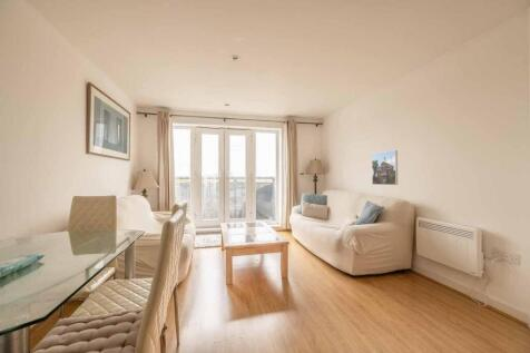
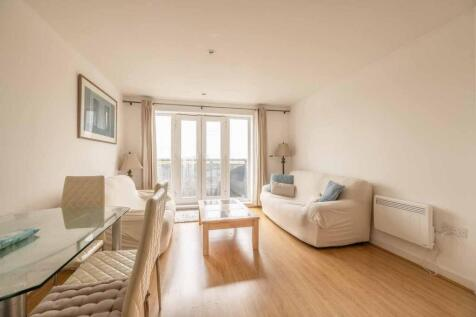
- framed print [371,149,399,186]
